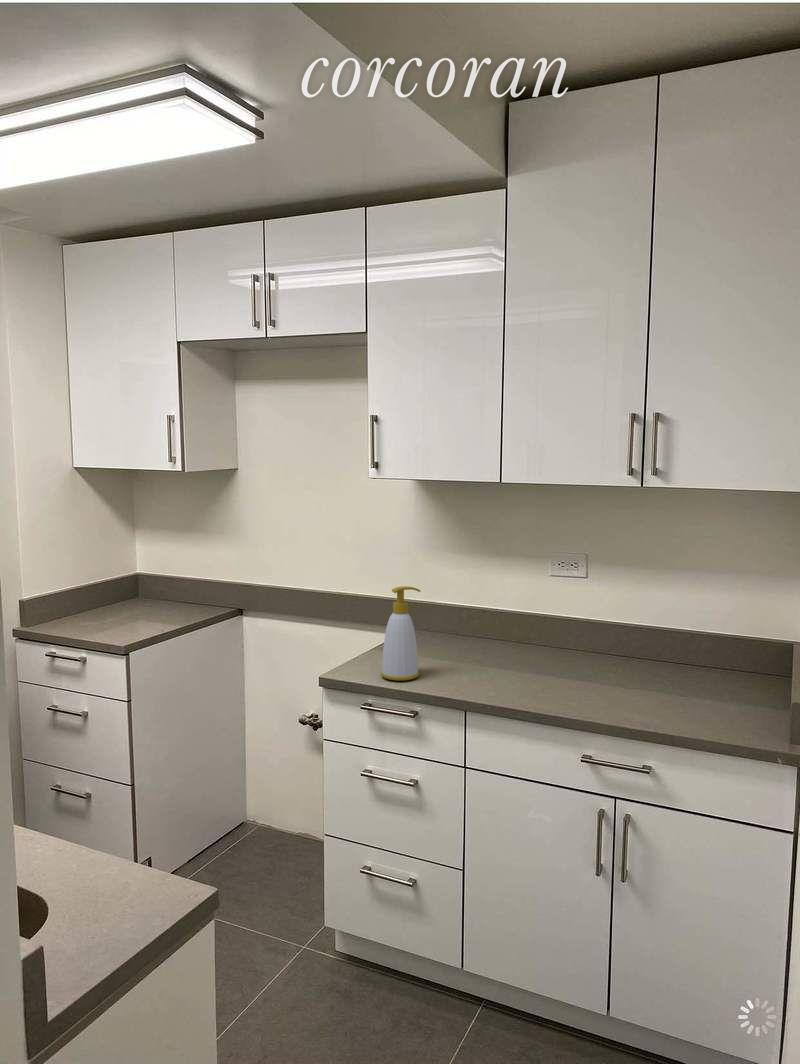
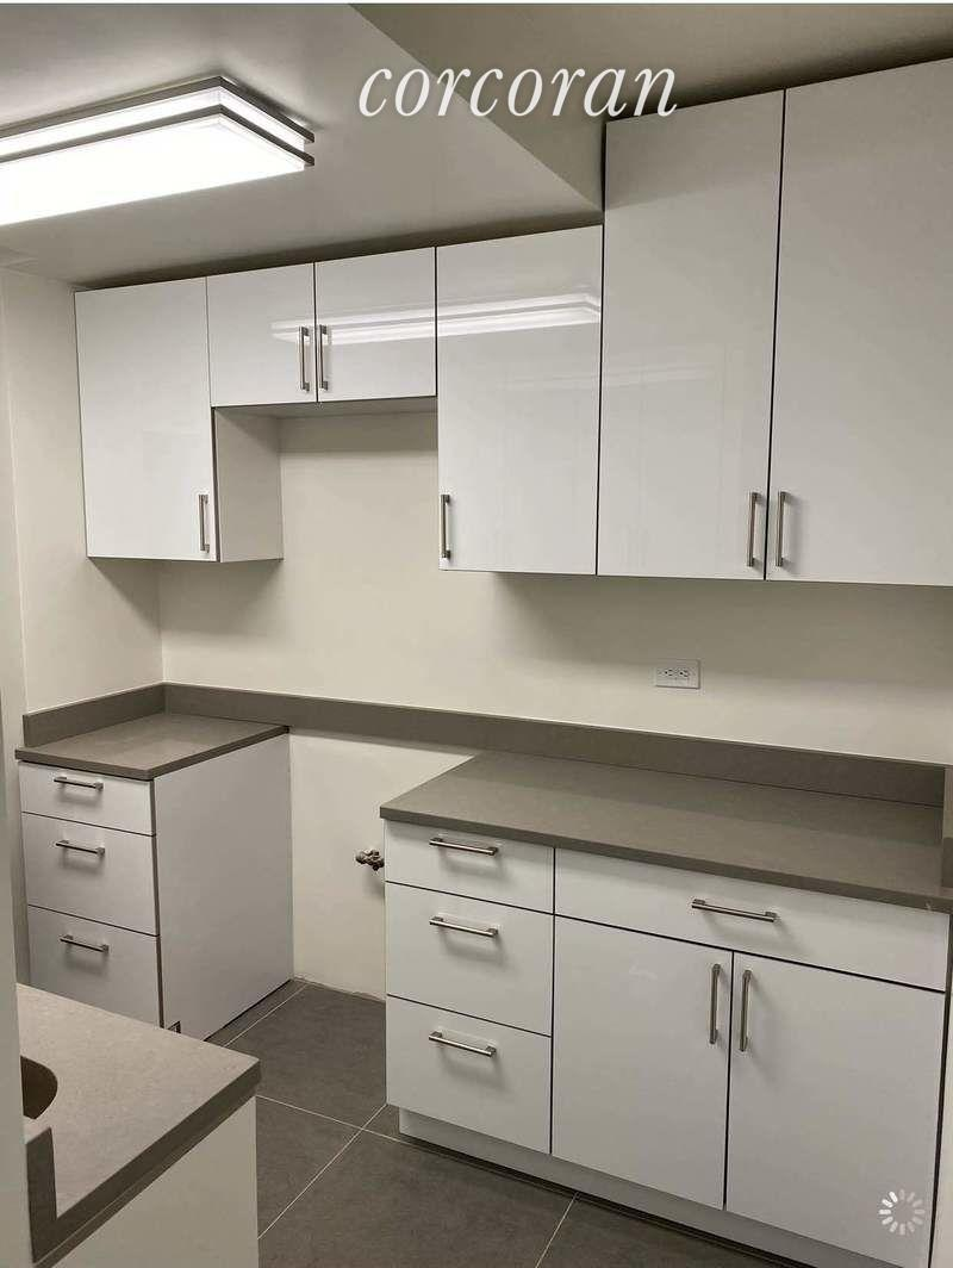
- soap bottle [380,585,422,682]
